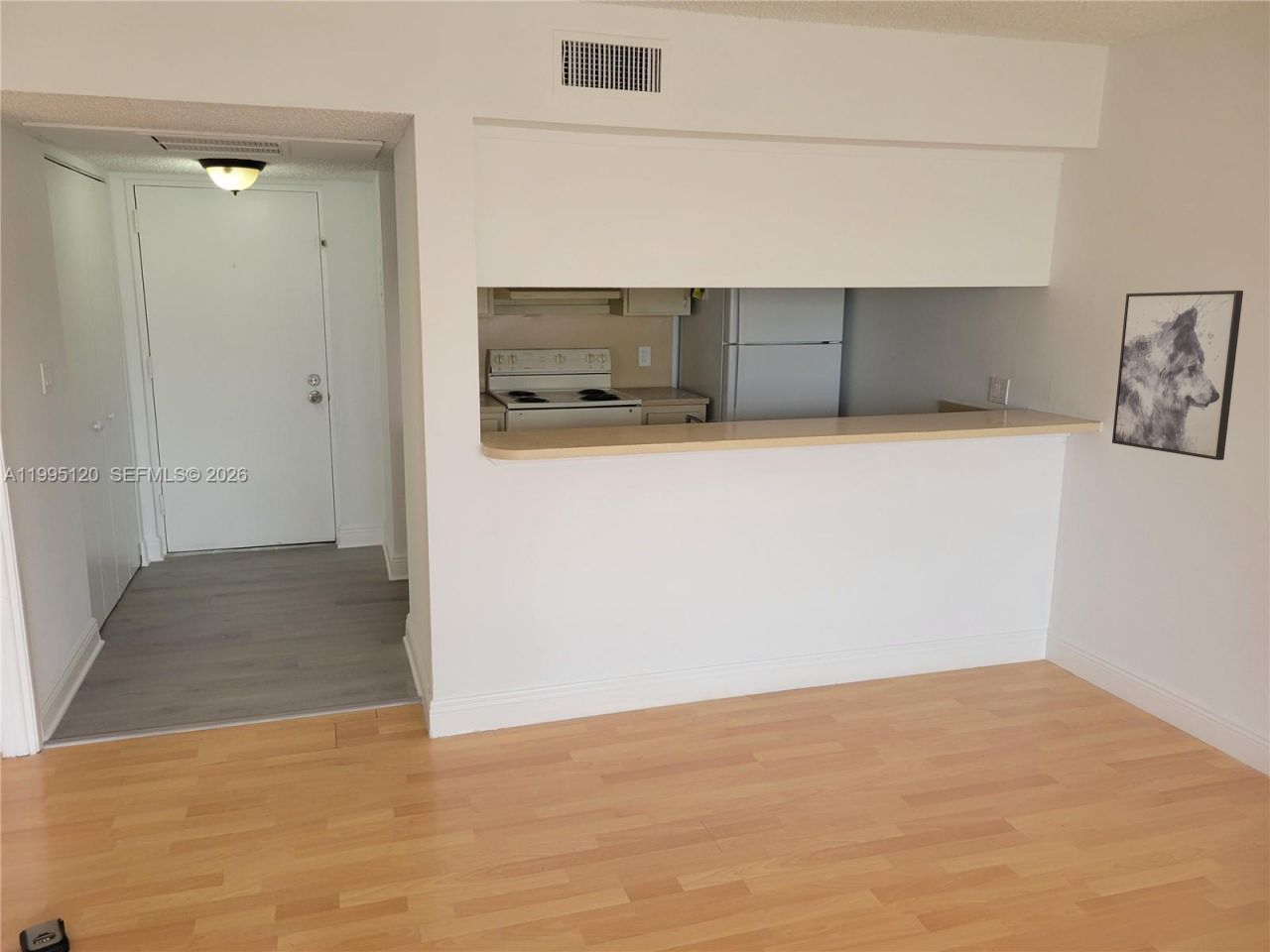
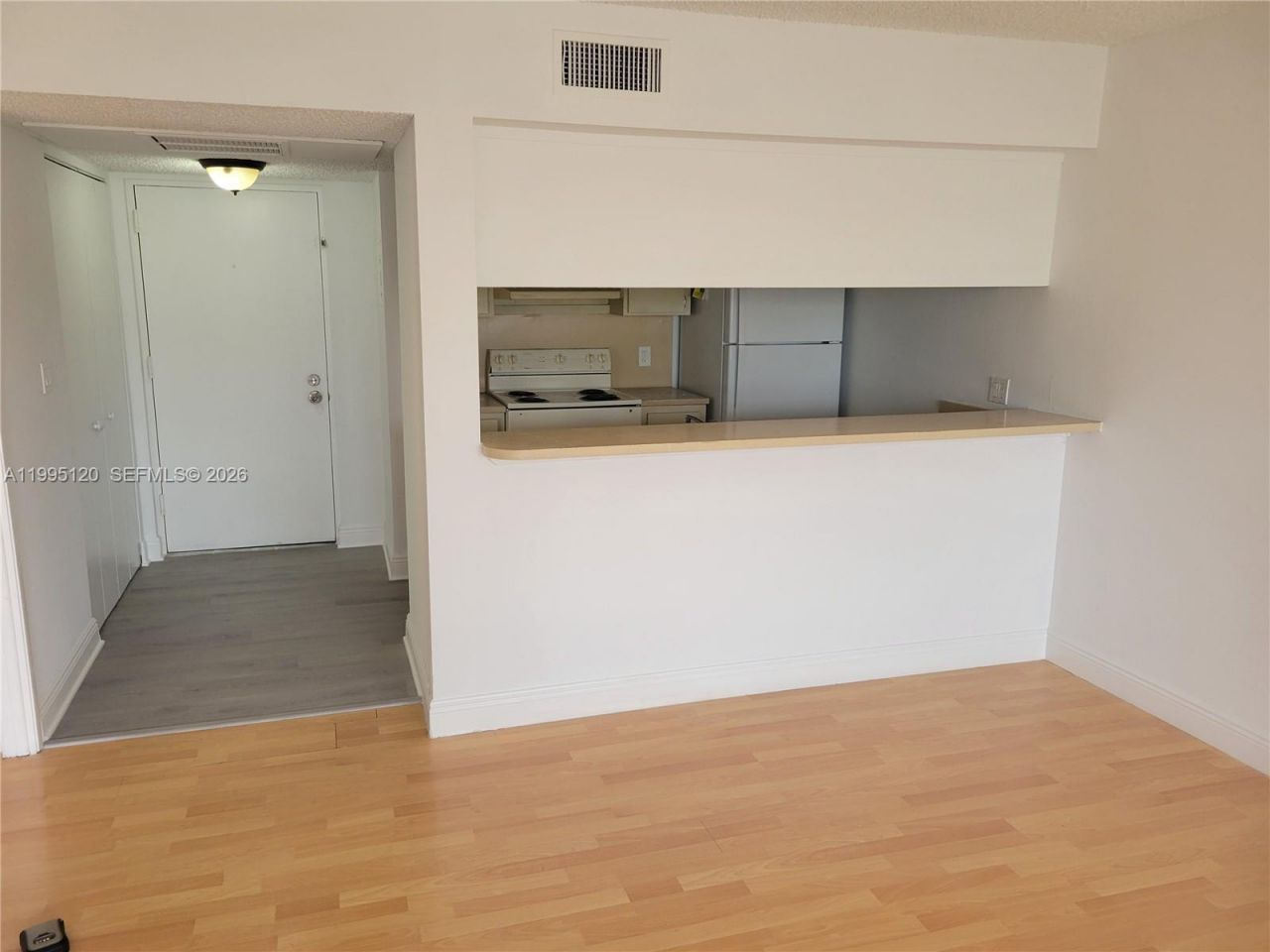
- wall art [1111,290,1244,461]
